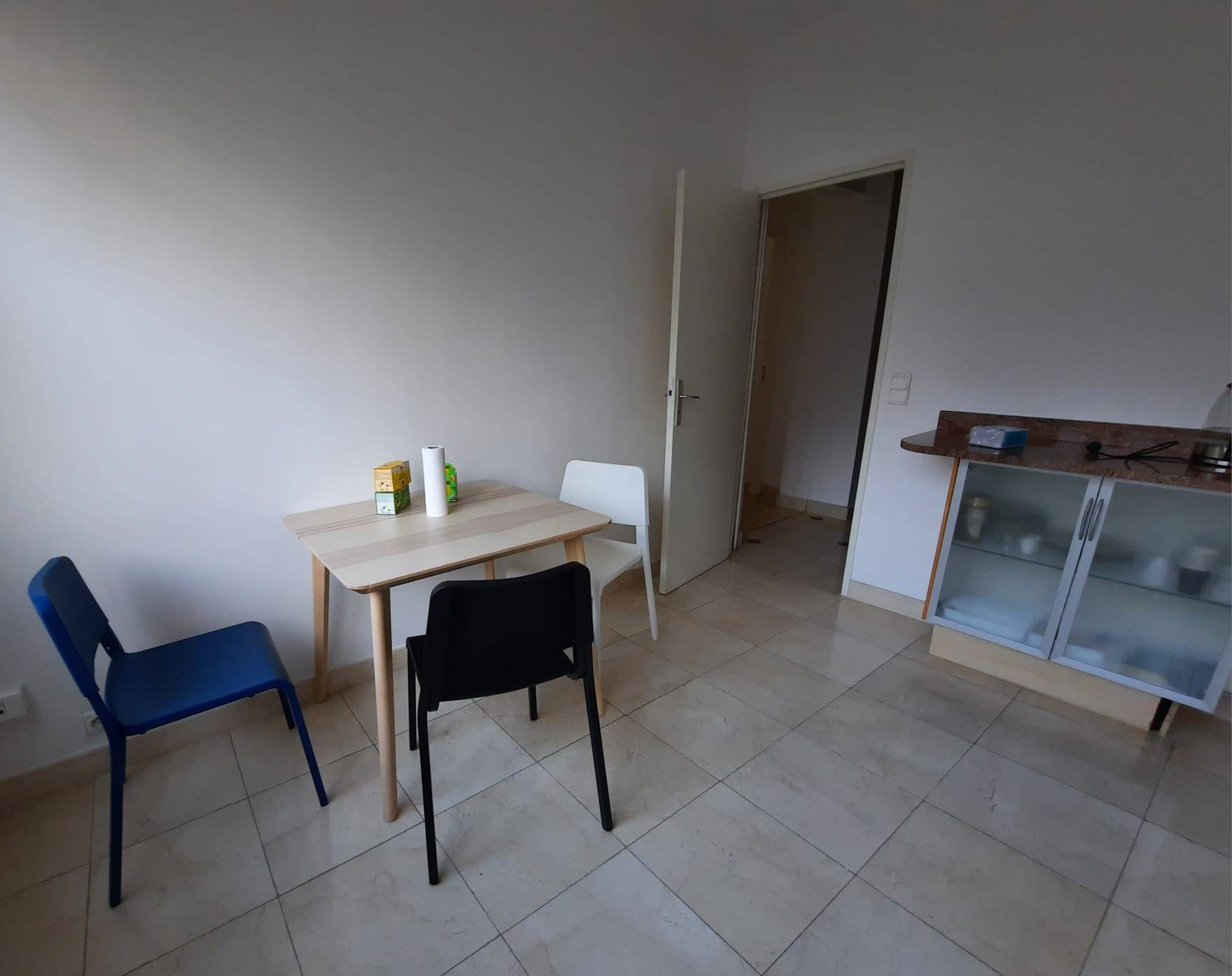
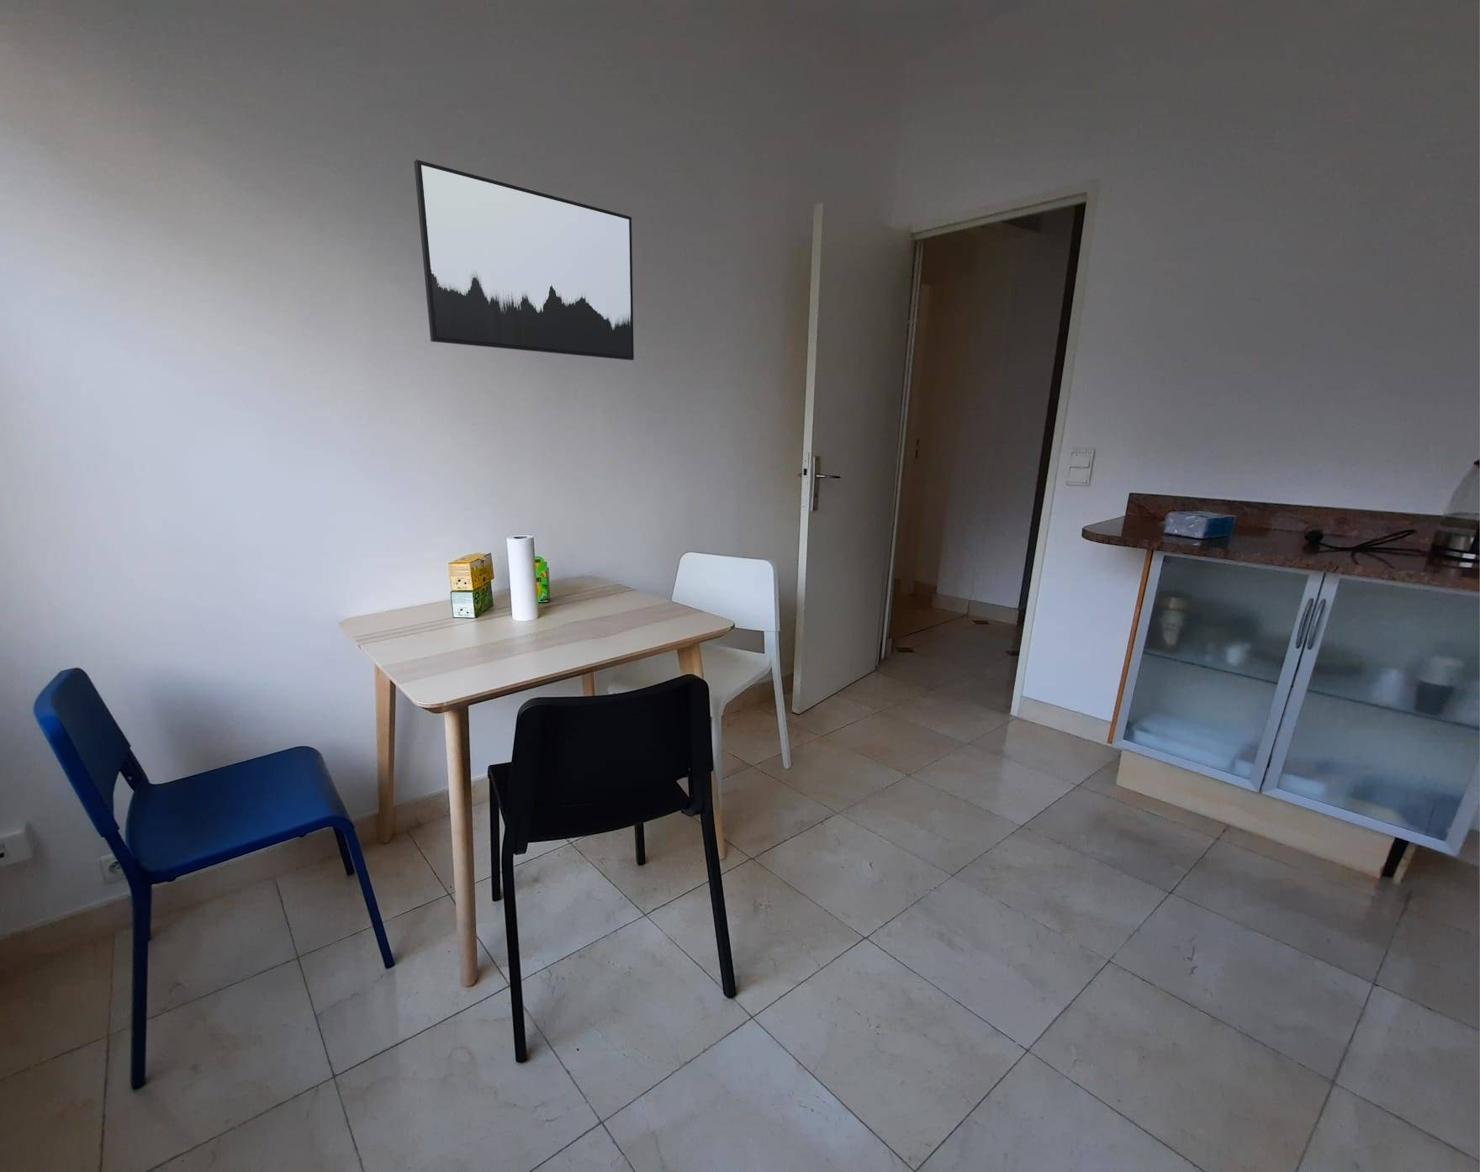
+ wall art [413,159,634,360]
